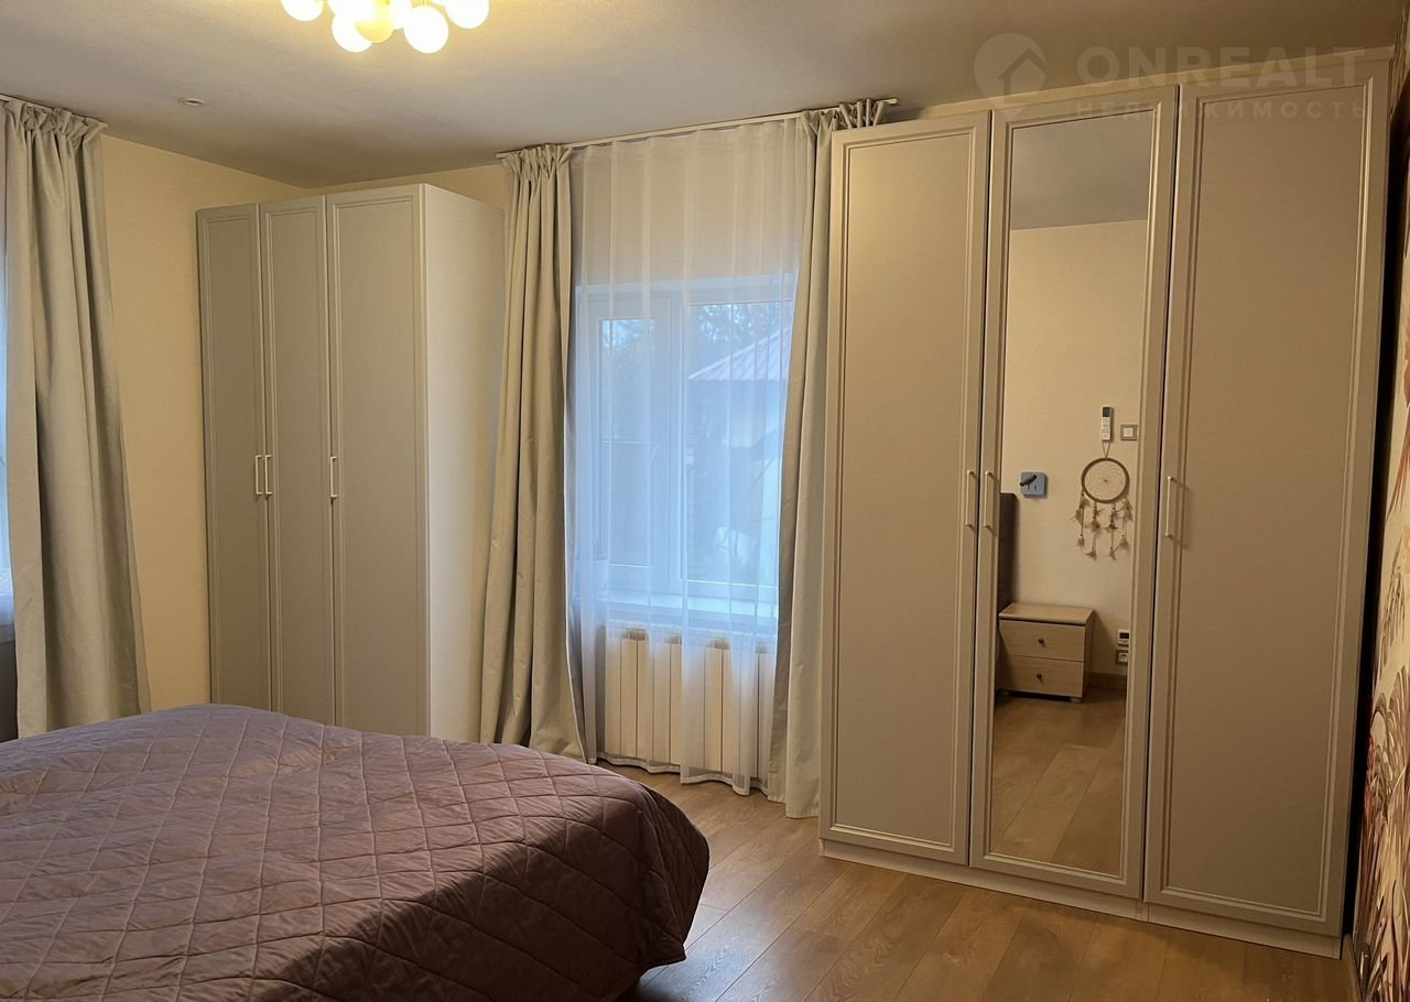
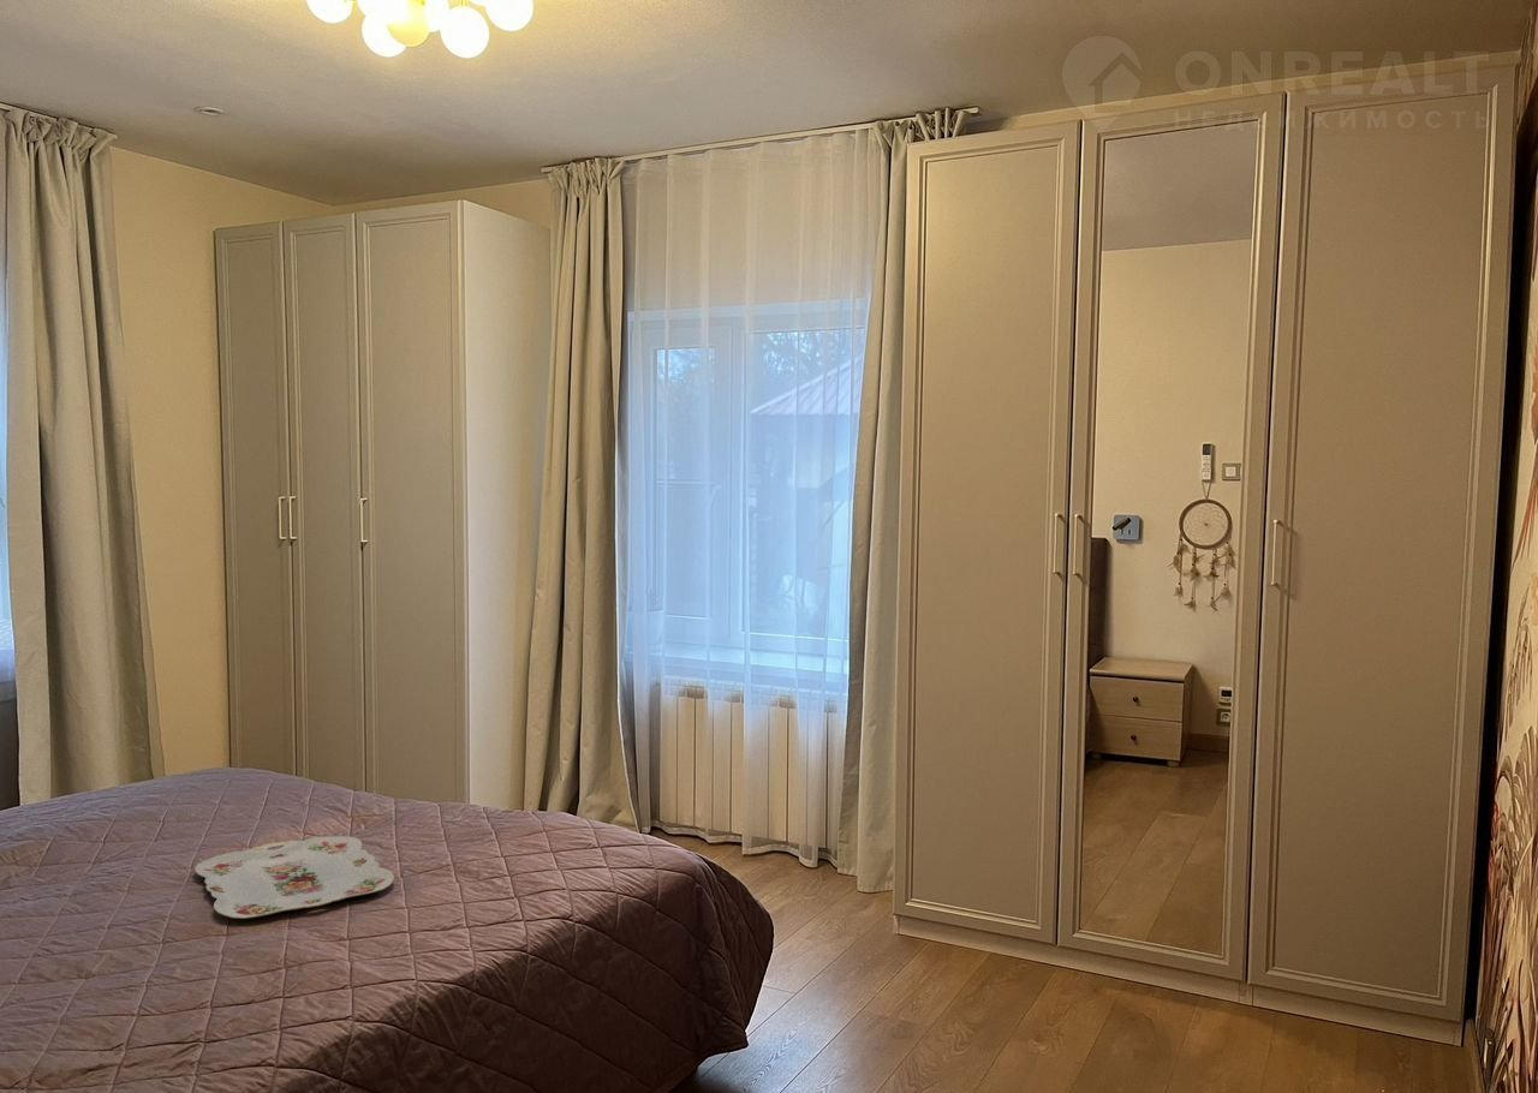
+ serving tray [193,835,395,920]
